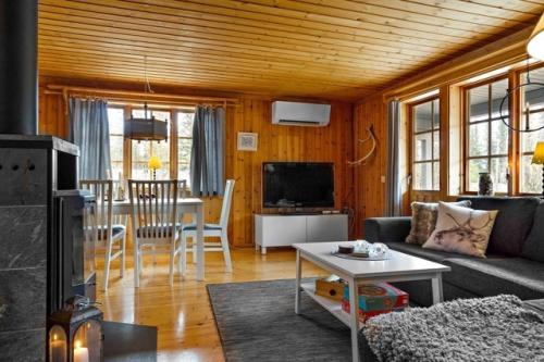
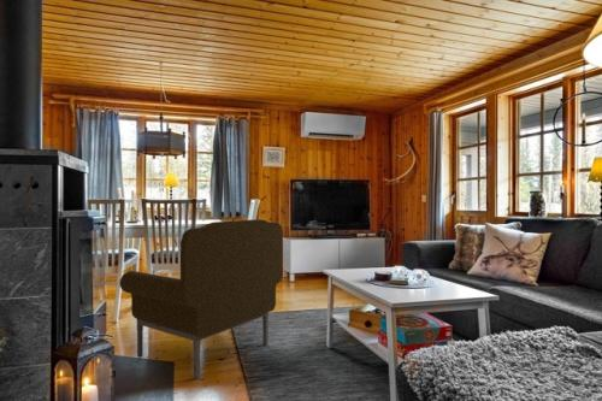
+ armchair [118,218,284,381]
